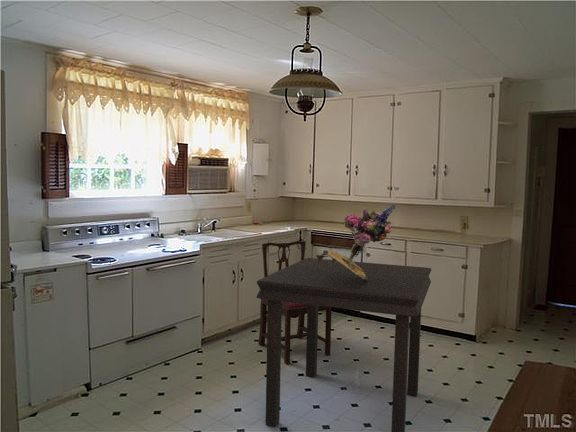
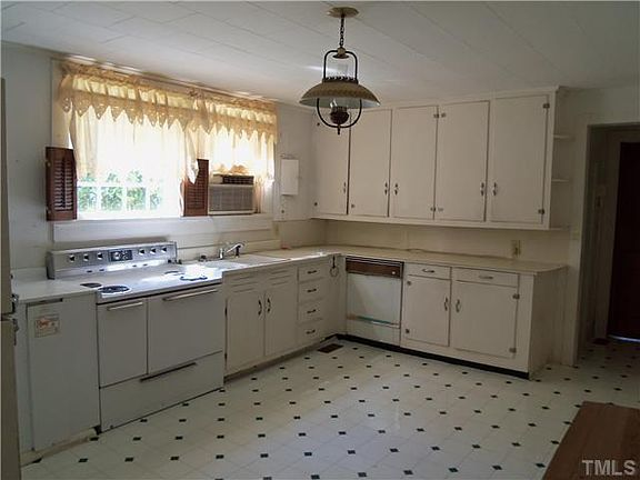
- dining table [255,257,432,432]
- dining chair [257,240,333,365]
- bouquet [315,203,397,281]
